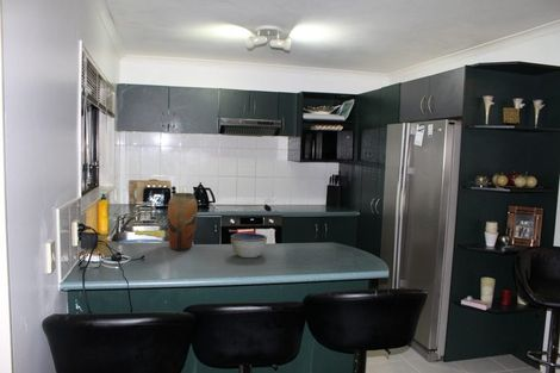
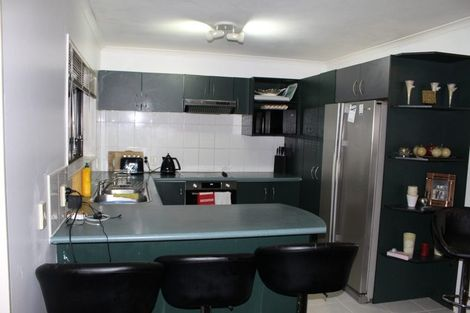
- vase [166,192,199,251]
- bowl [230,232,268,259]
